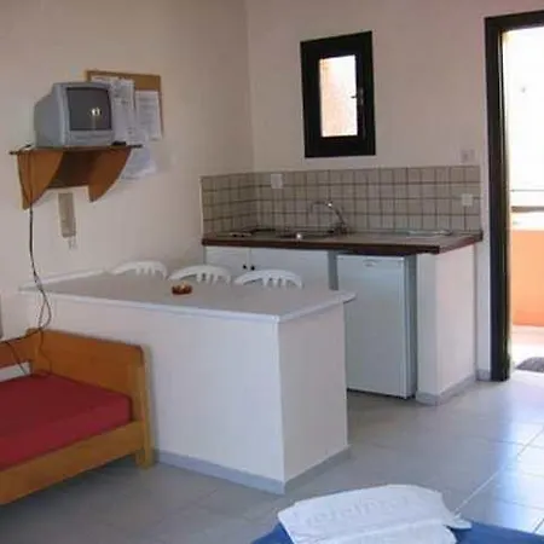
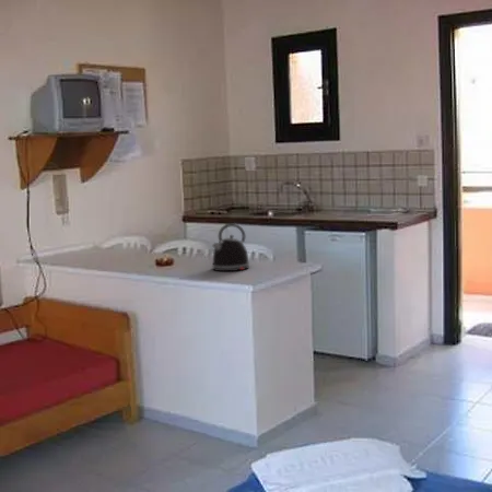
+ kettle [211,222,250,272]
